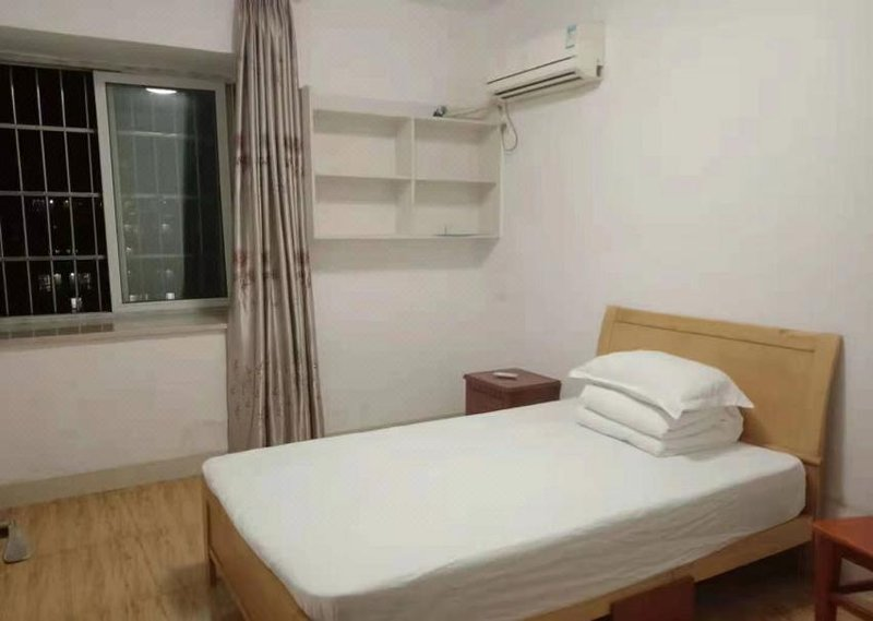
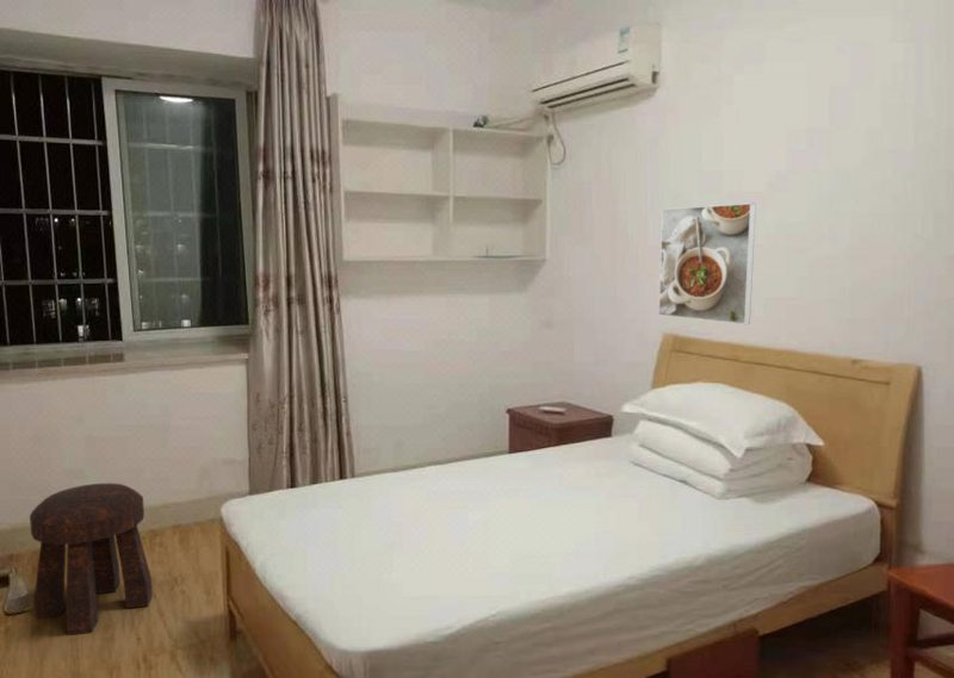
+ stool [29,483,154,636]
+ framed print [657,201,757,325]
